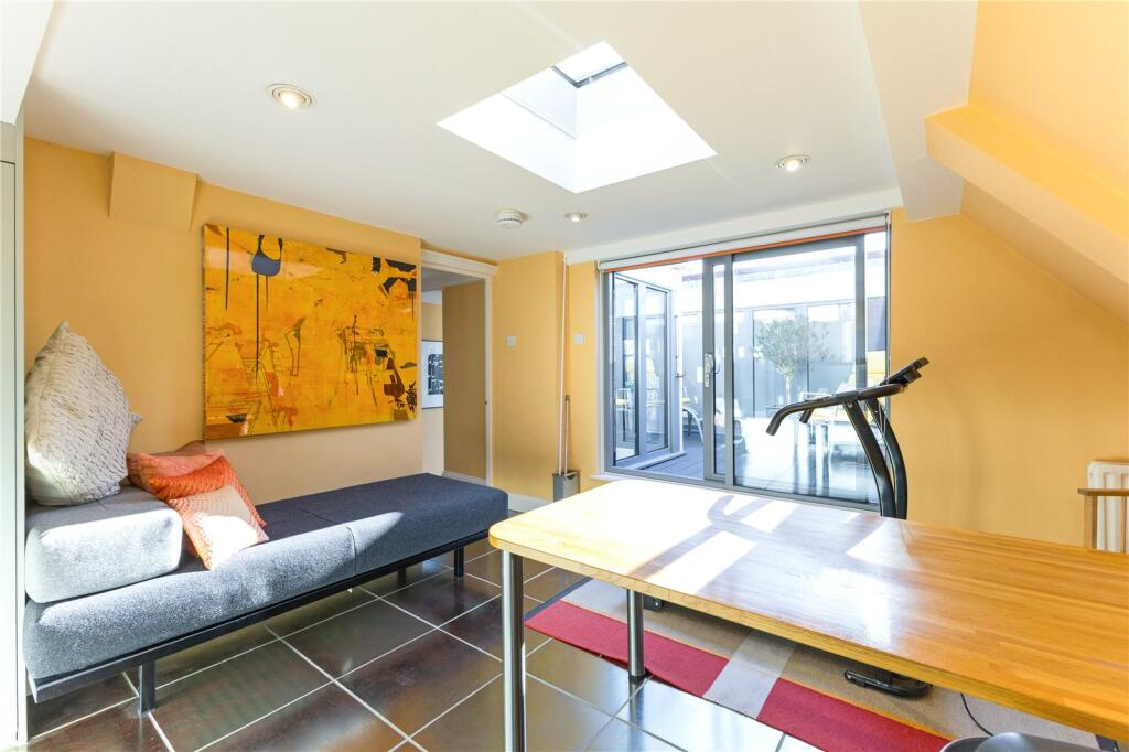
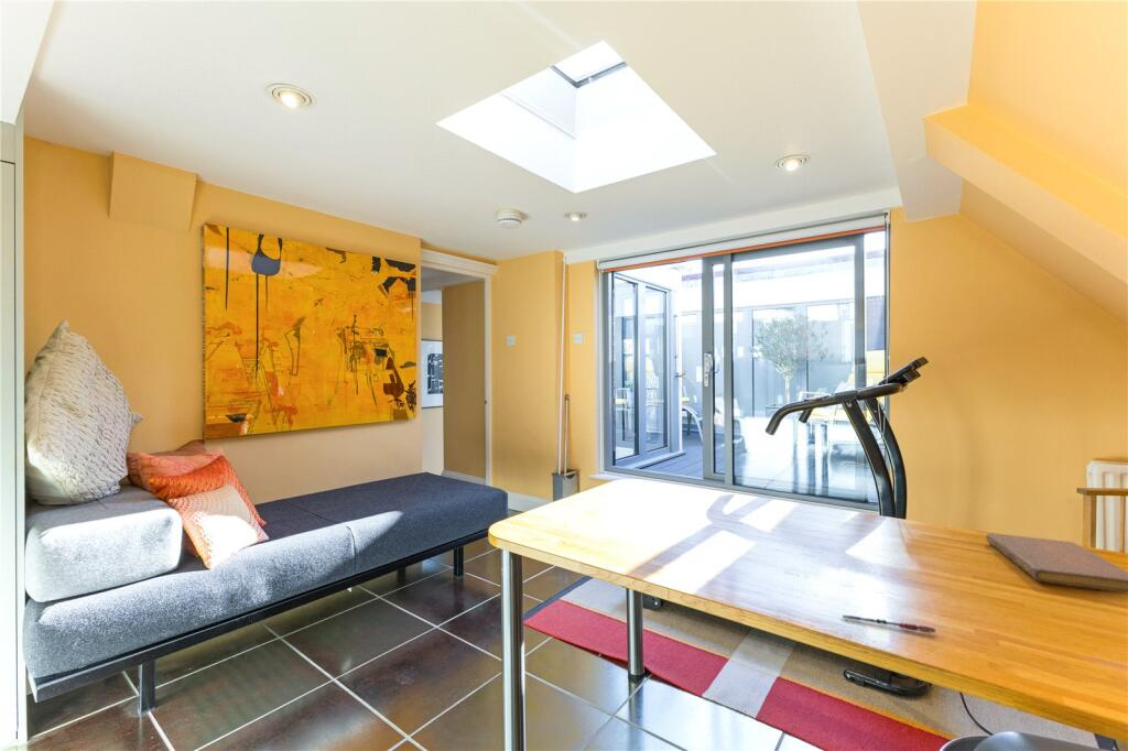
+ notebook [985,532,1128,594]
+ pen [842,614,936,634]
